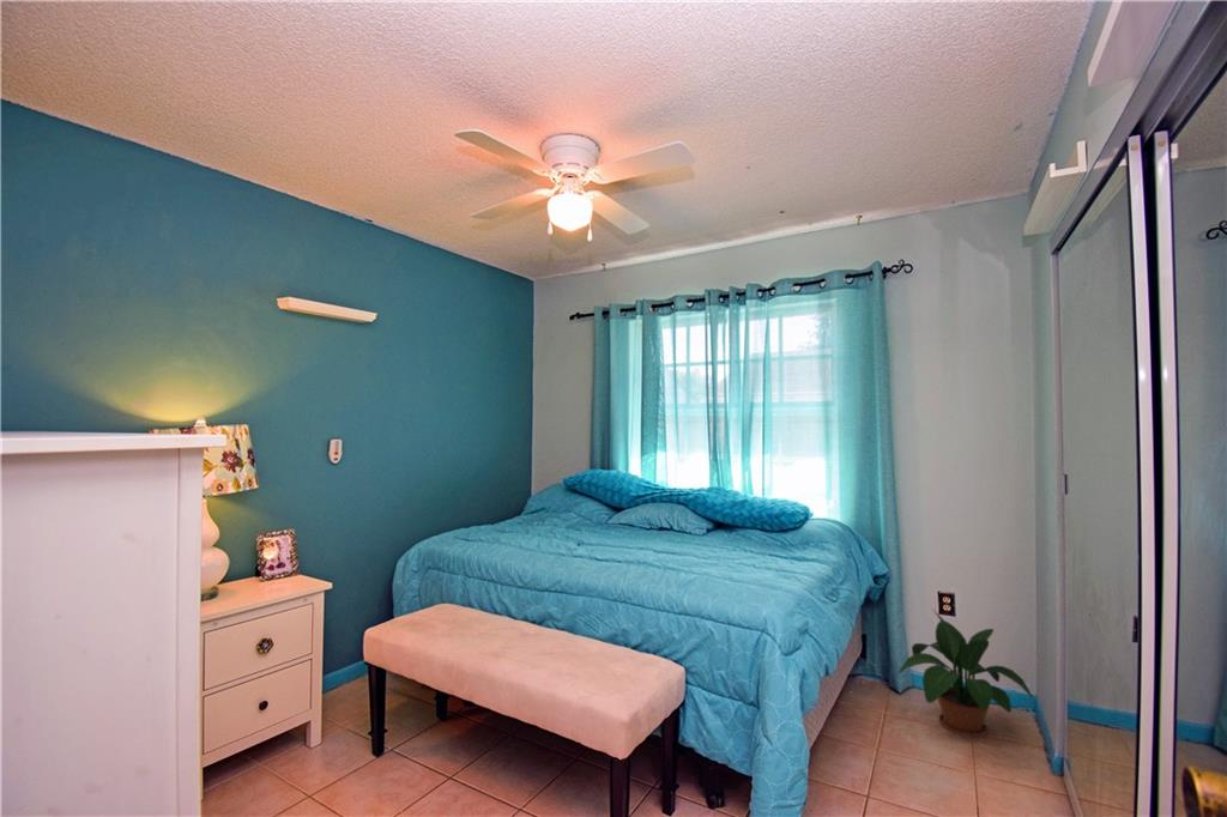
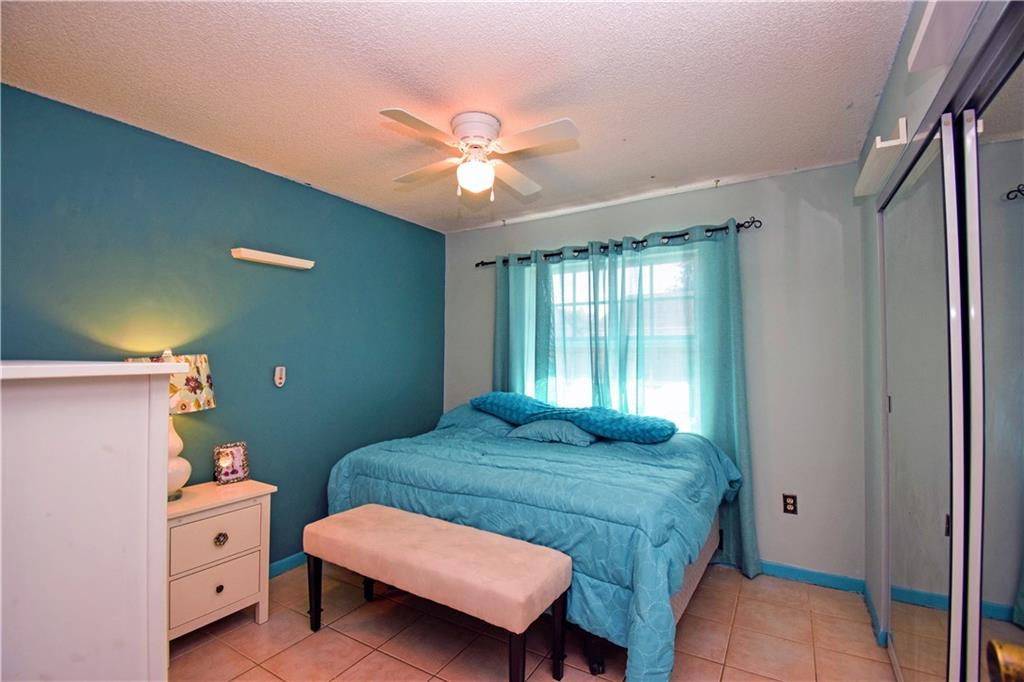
- potted plant [897,610,1034,738]
